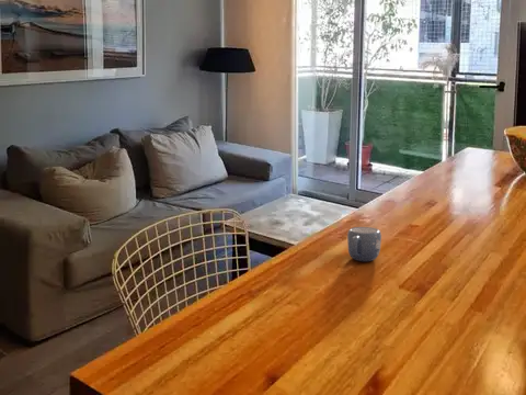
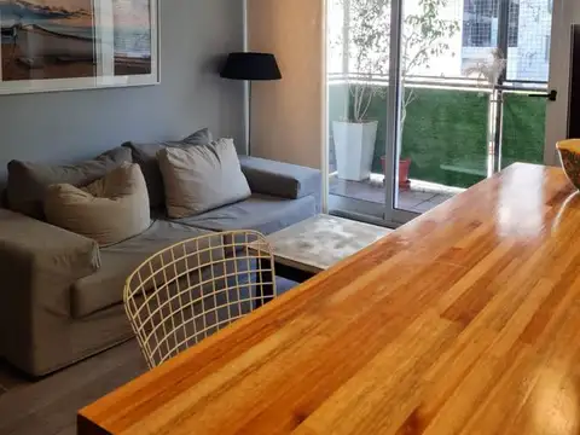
- mug [346,226,382,262]
